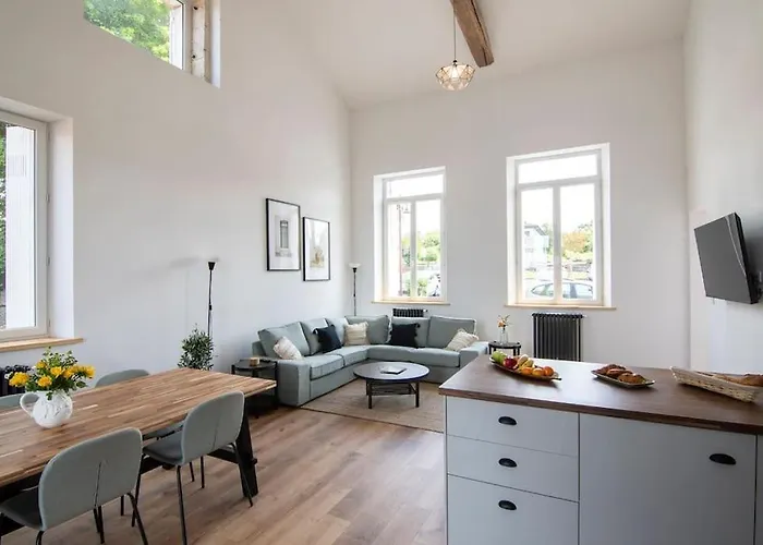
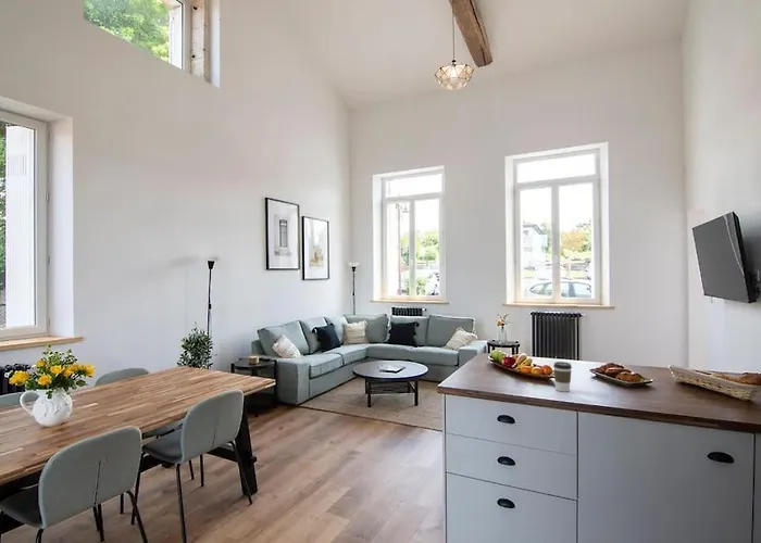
+ coffee cup [552,361,573,393]
